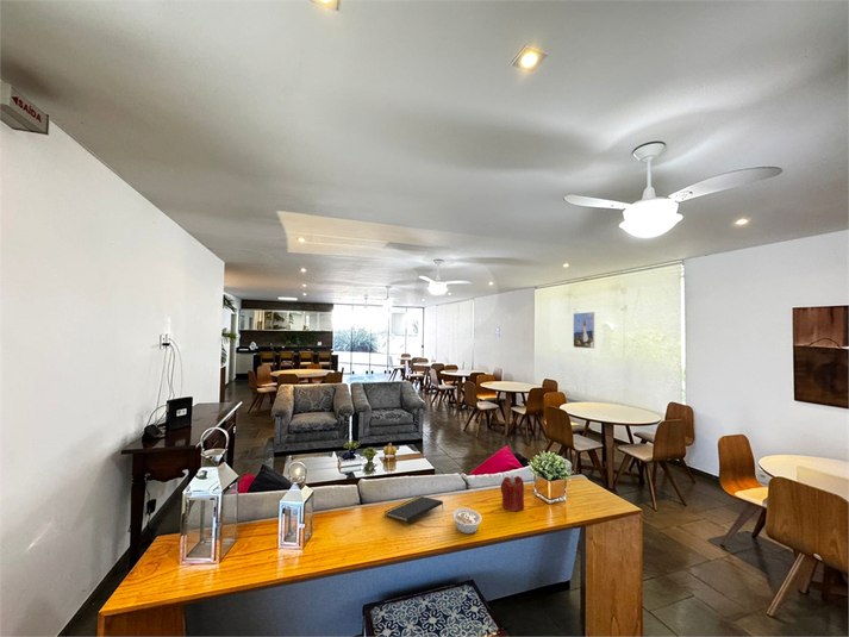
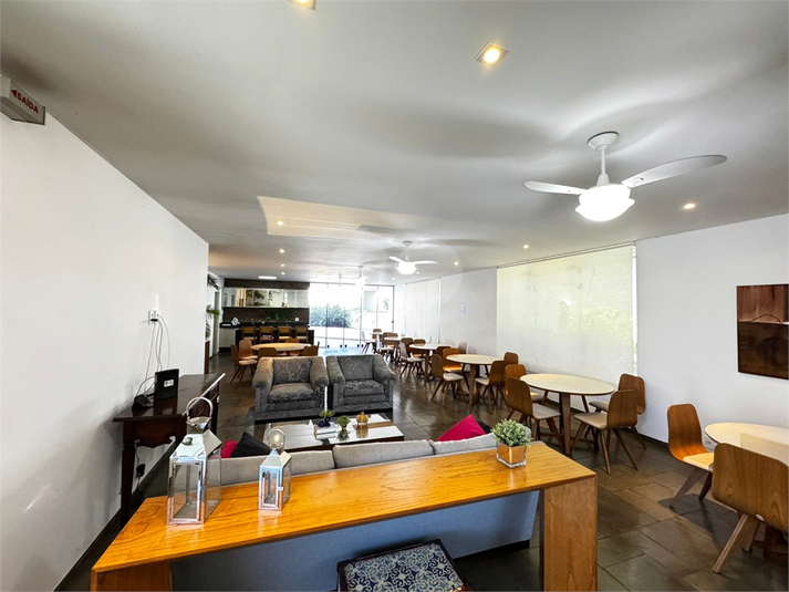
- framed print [573,311,595,350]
- candle [500,474,525,512]
- notepad [383,495,444,523]
- legume [451,507,482,535]
